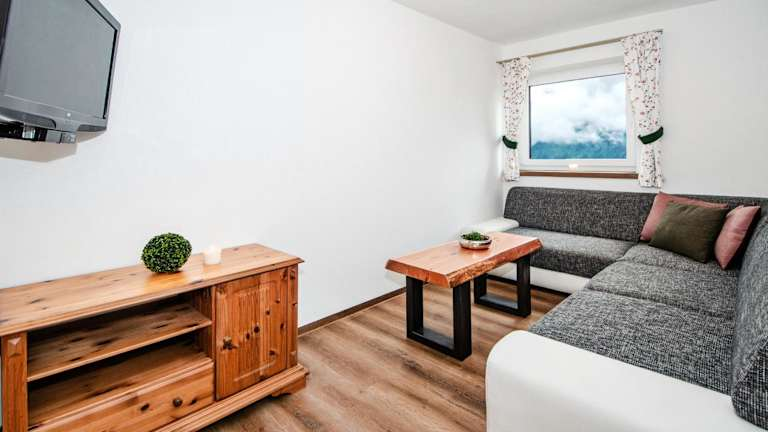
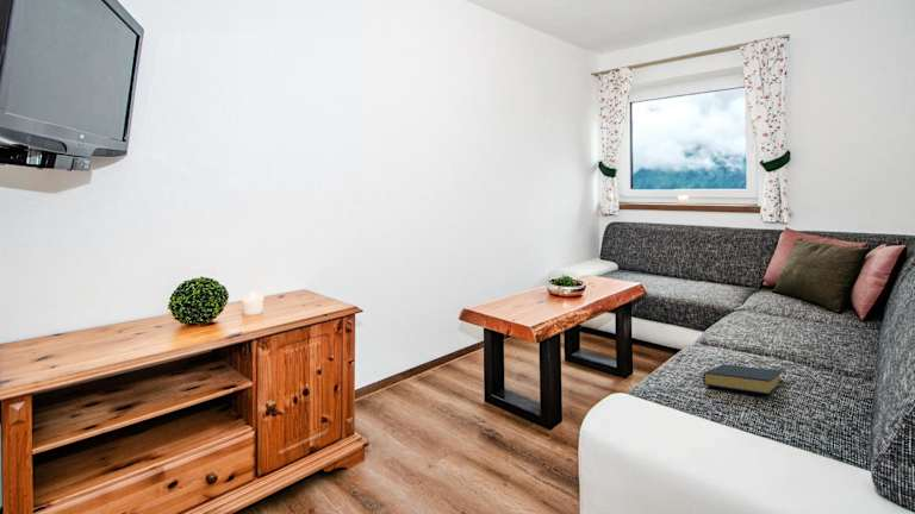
+ hardback book [702,363,784,396]
